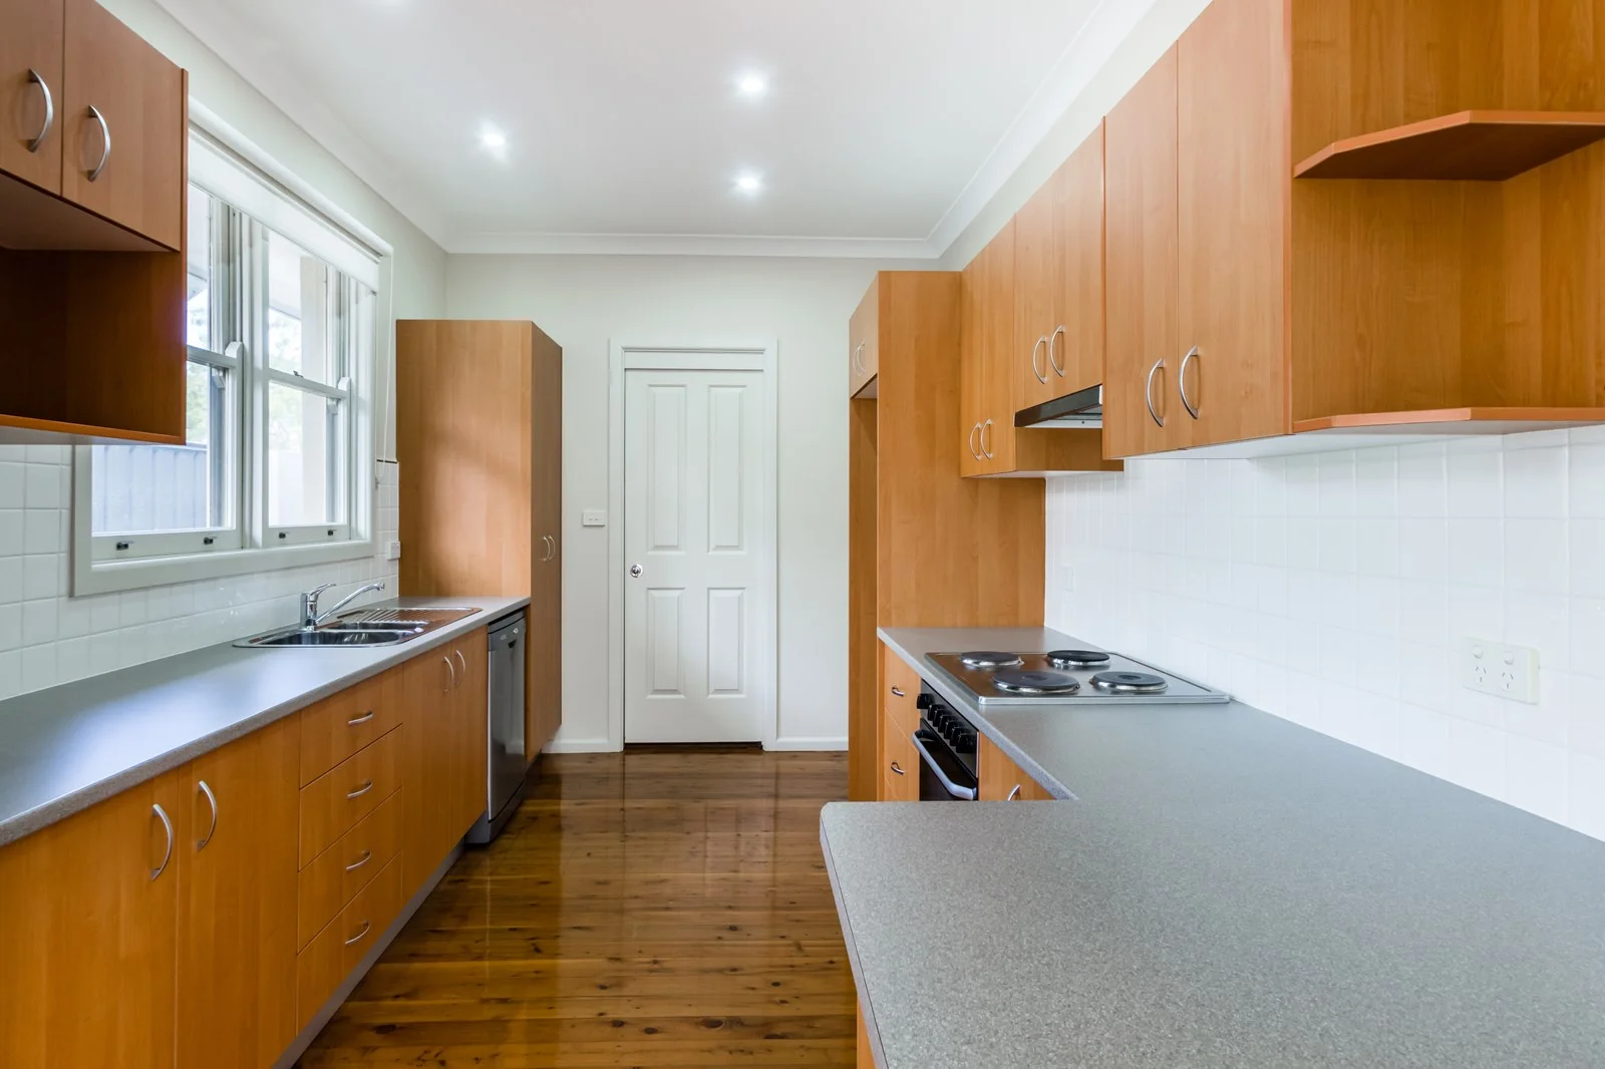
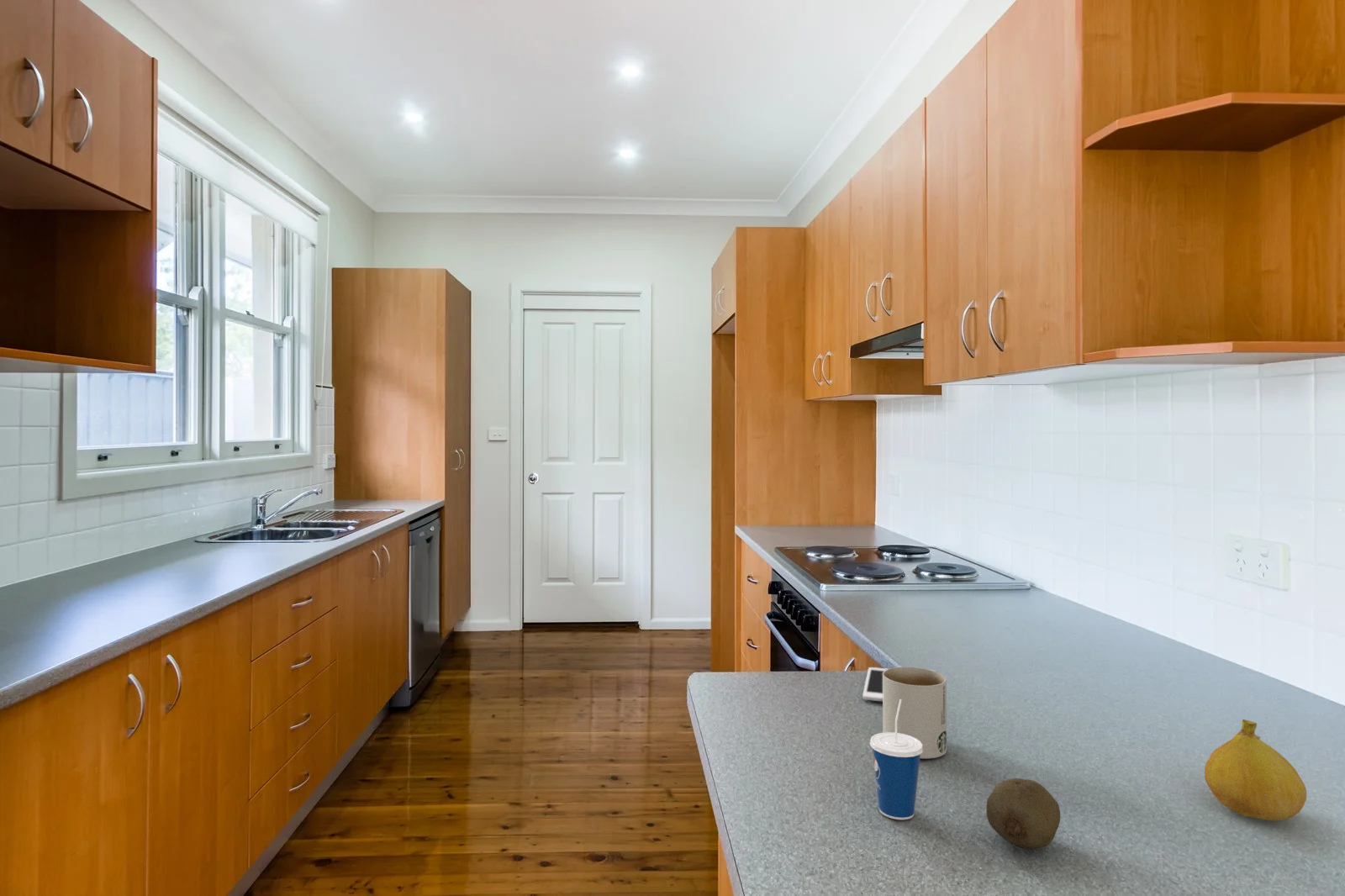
+ cup [869,699,923,820]
+ fruit [1204,719,1307,822]
+ cell phone [862,667,888,703]
+ mug [882,667,947,760]
+ fruit [986,777,1061,850]
